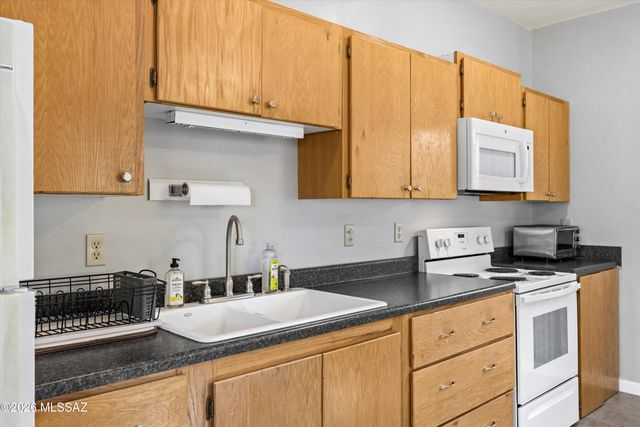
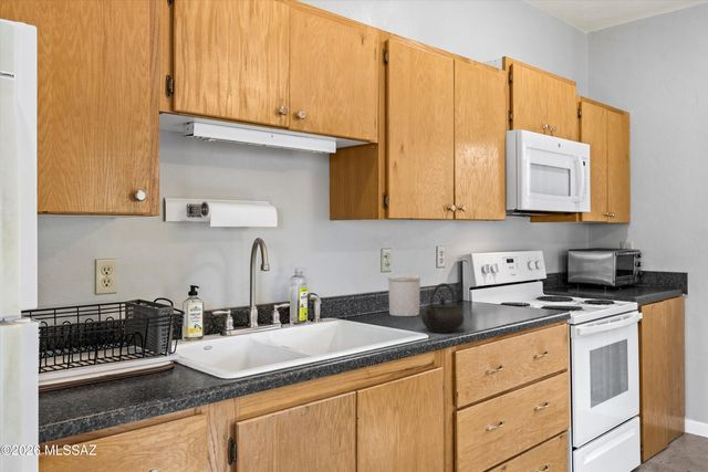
+ utensil holder [387,274,421,317]
+ kettle [420,282,465,334]
